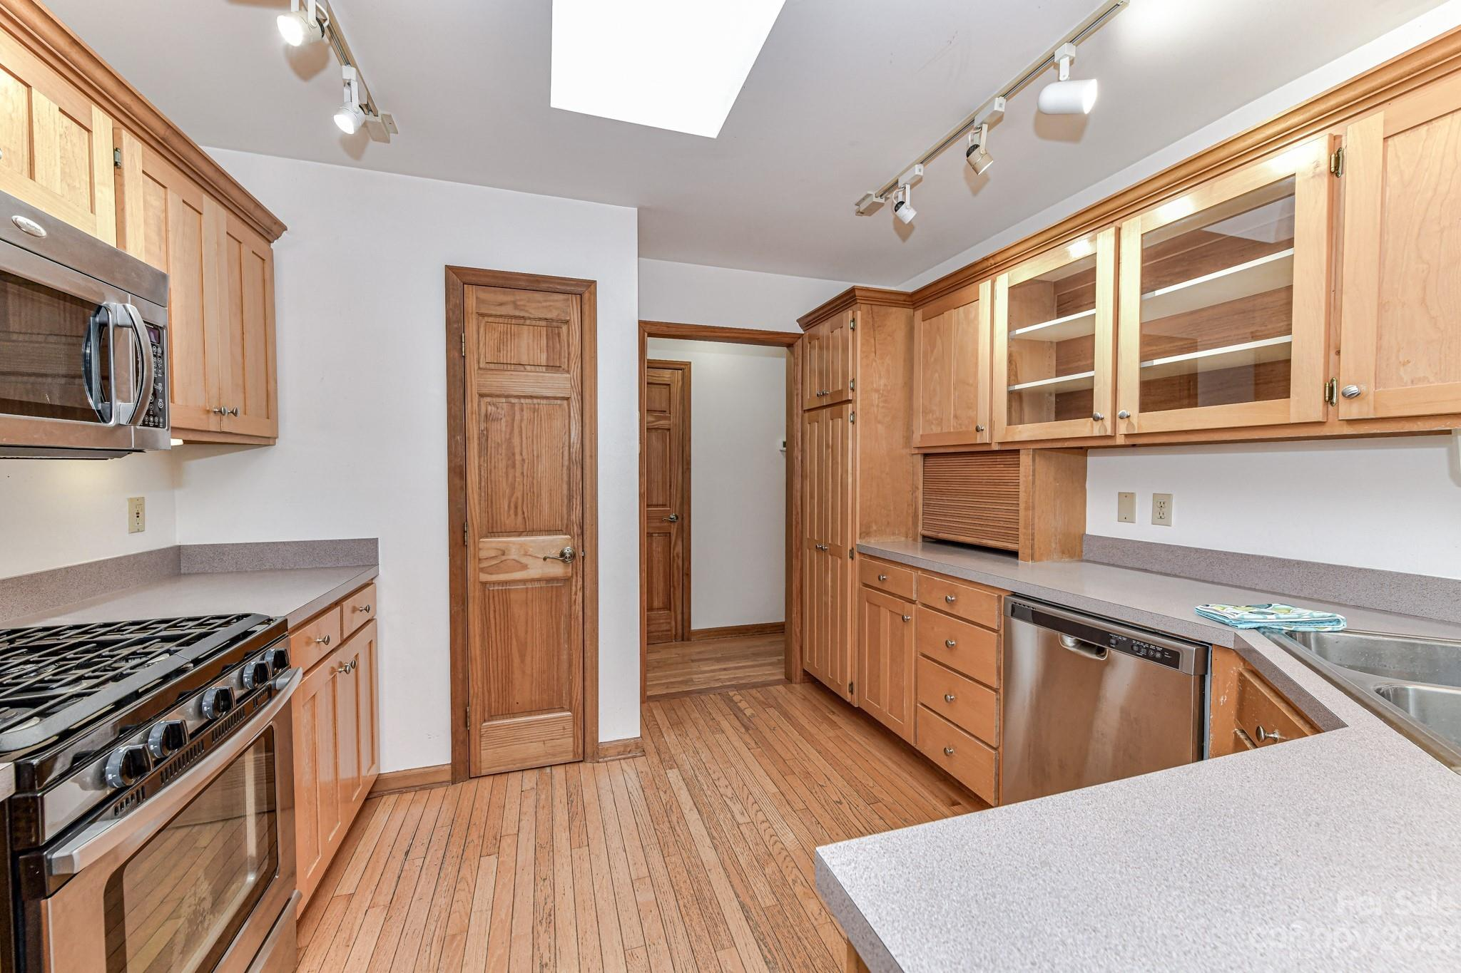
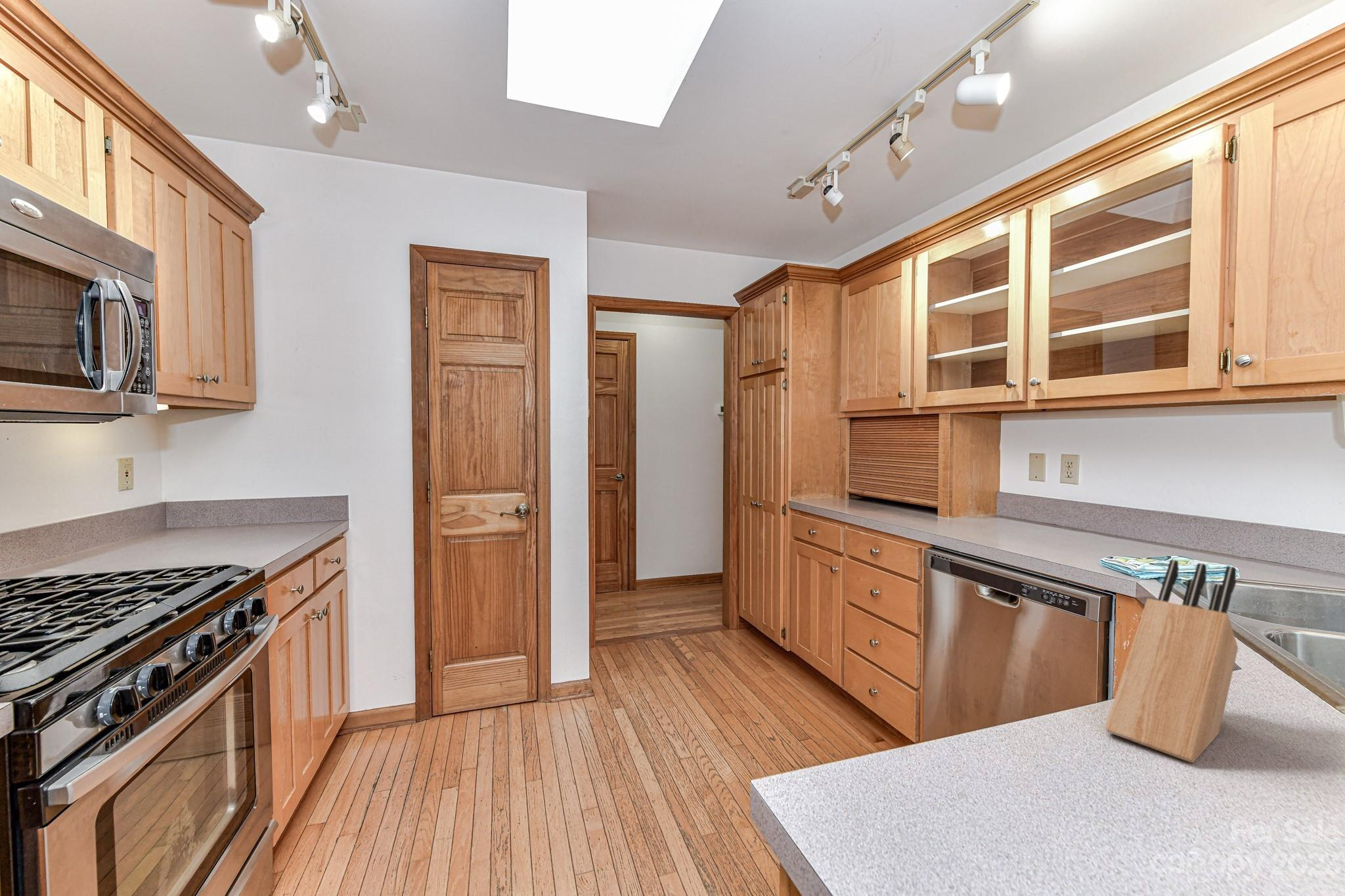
+ knife block [1104,559,1239,763]
